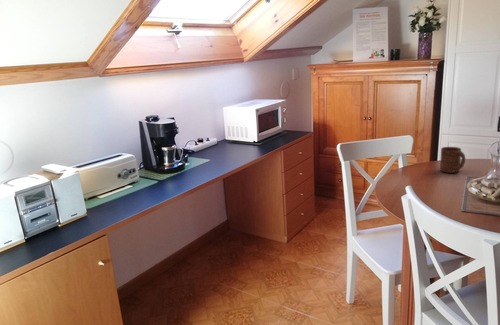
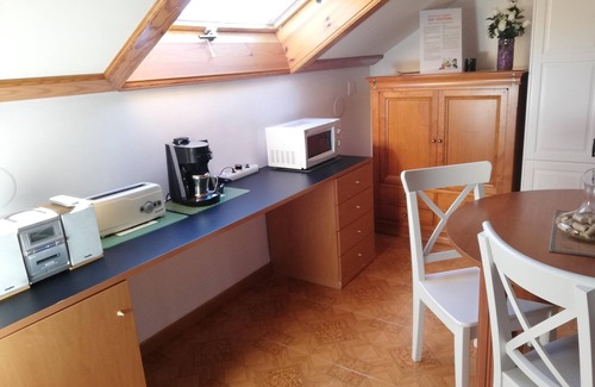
- cup [439,146,466,174]
